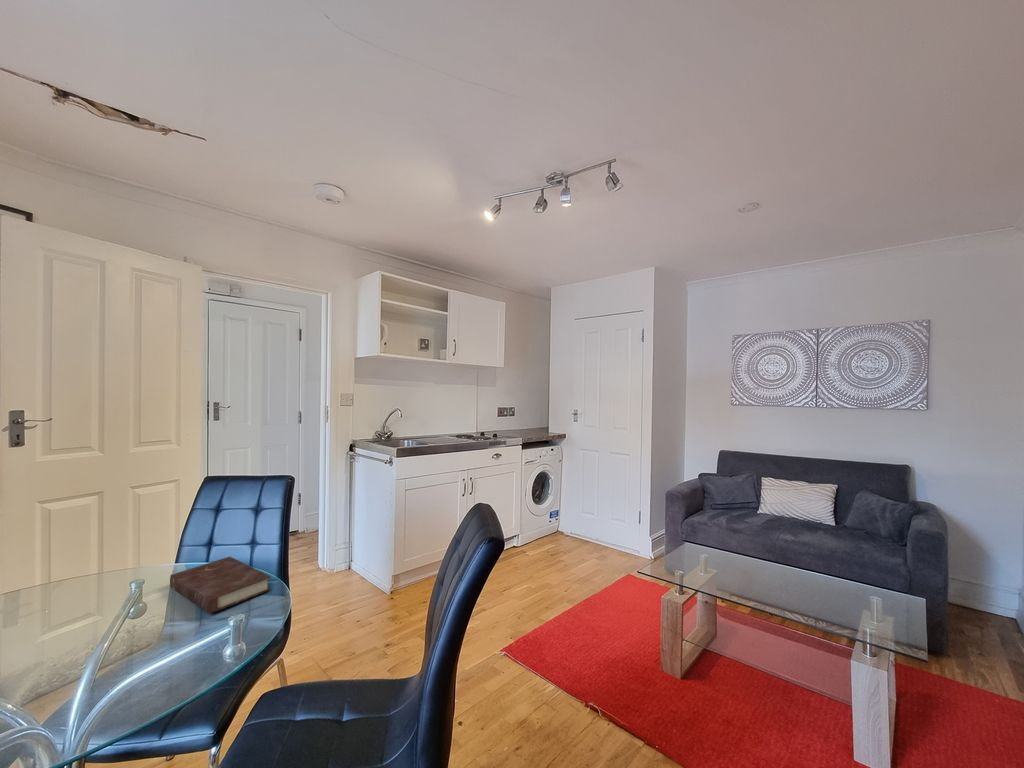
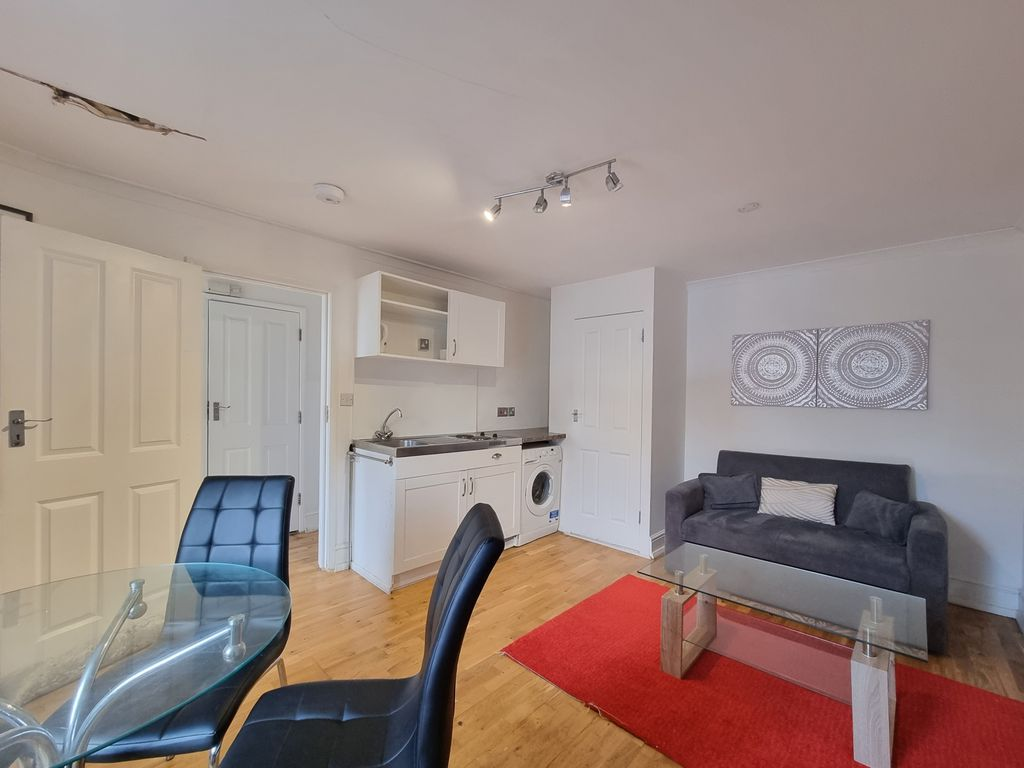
- book [169,556,272,615]
